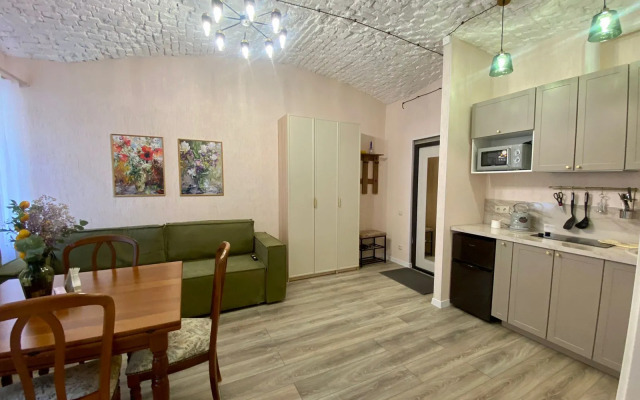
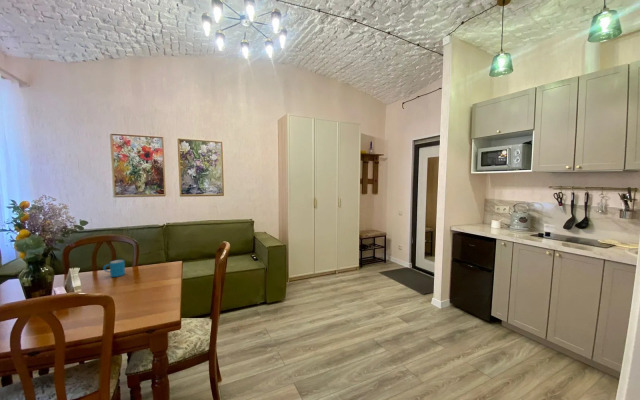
+ mug [102,259,126,278]
